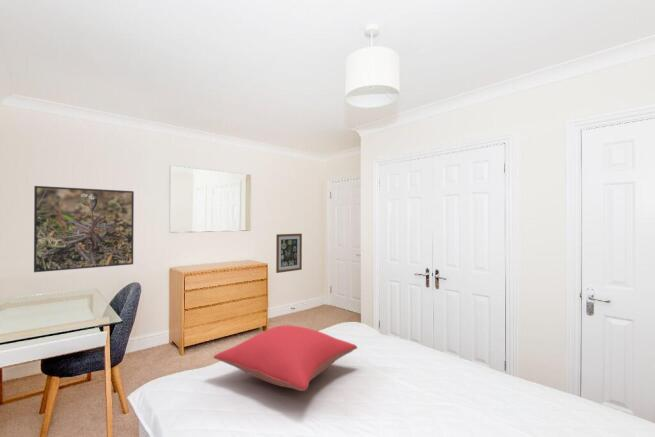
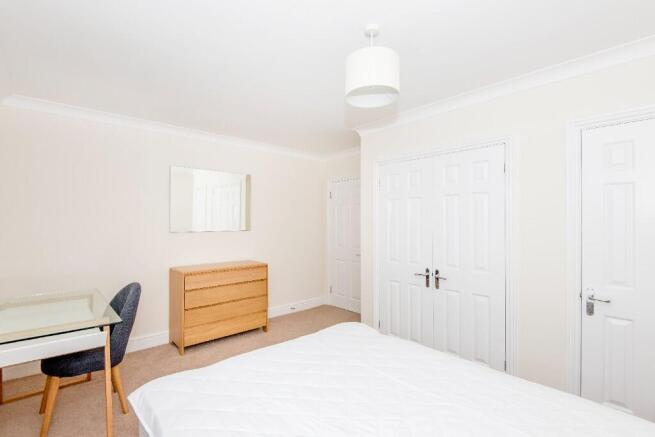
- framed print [33,185,135,273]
- wall art [275,233,303,274]
- pillow [213,324,358,392]
